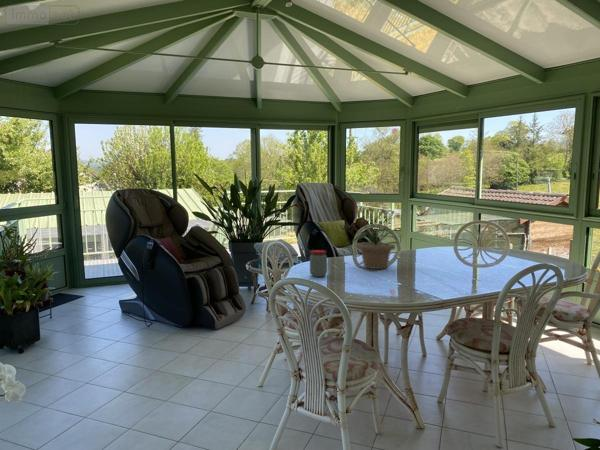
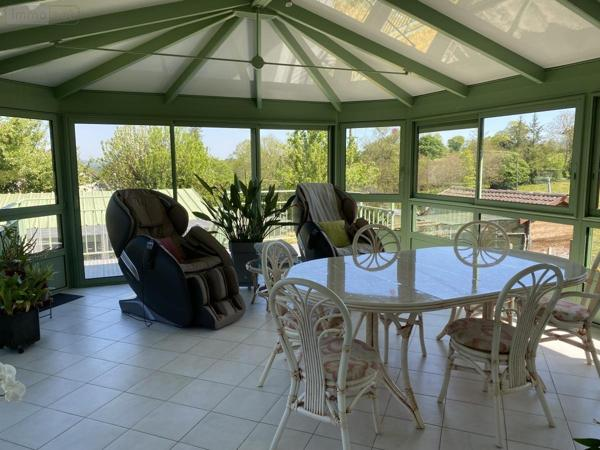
- potted plant [351,207,403,270]
- jar [309,249,328,278]
